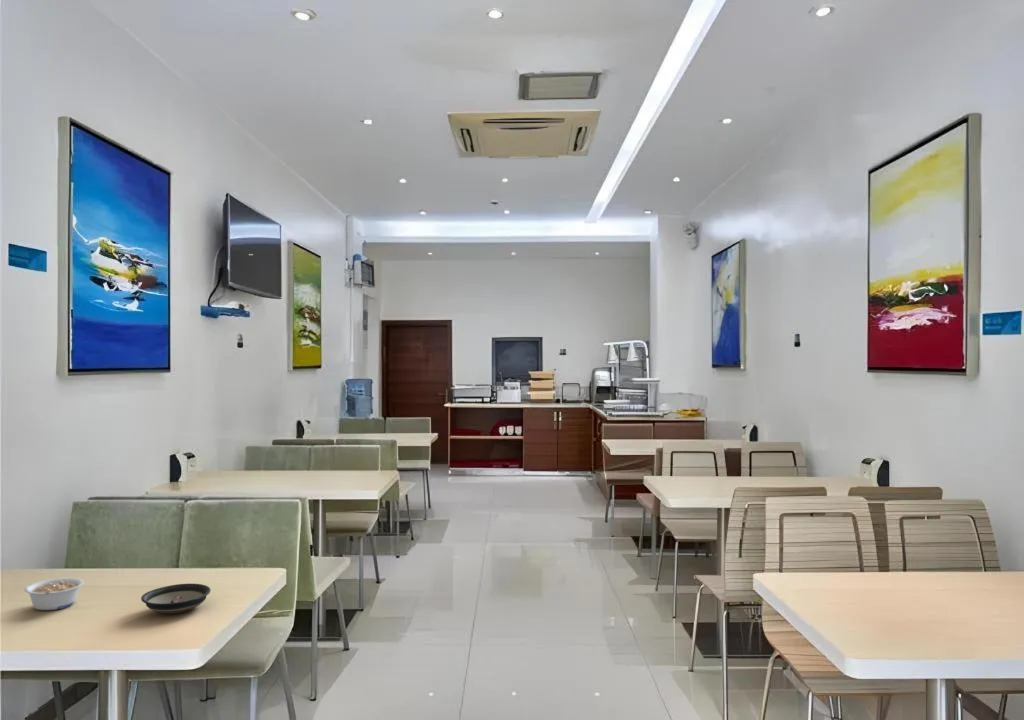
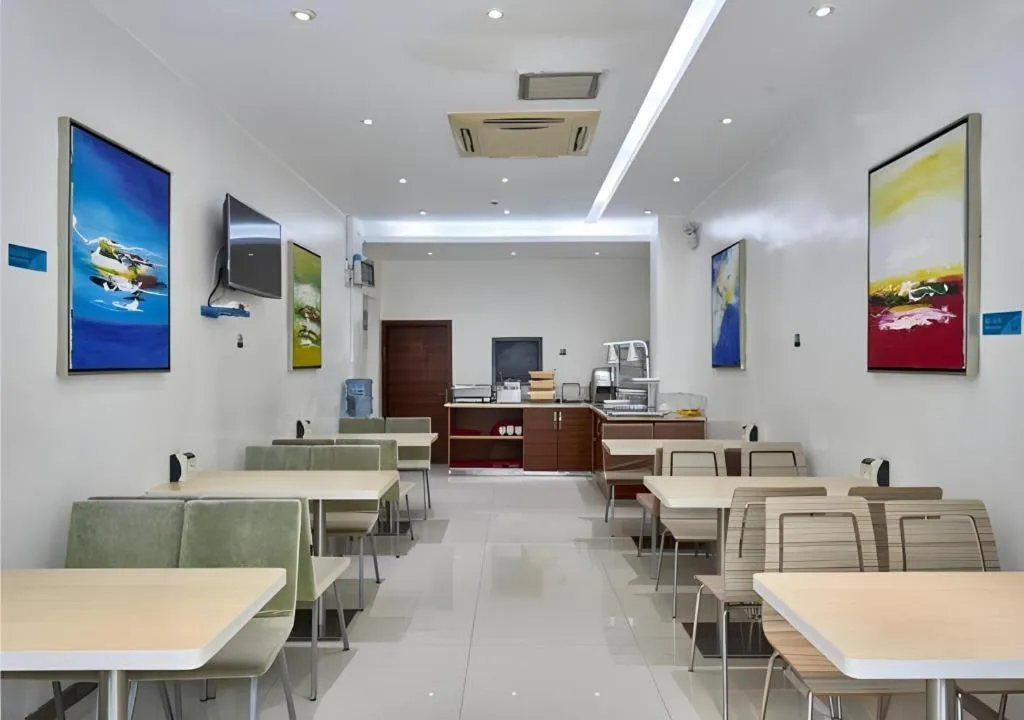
- legume [23,577,85,611]
- saucer [140,583,212,614]
